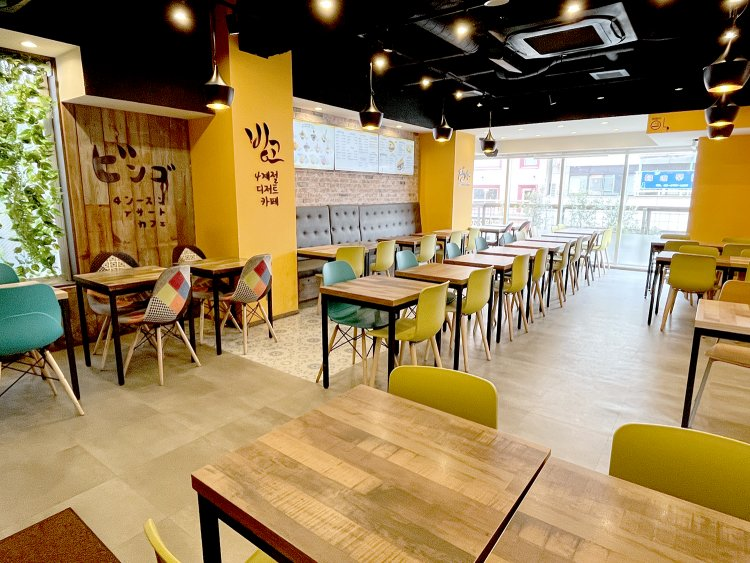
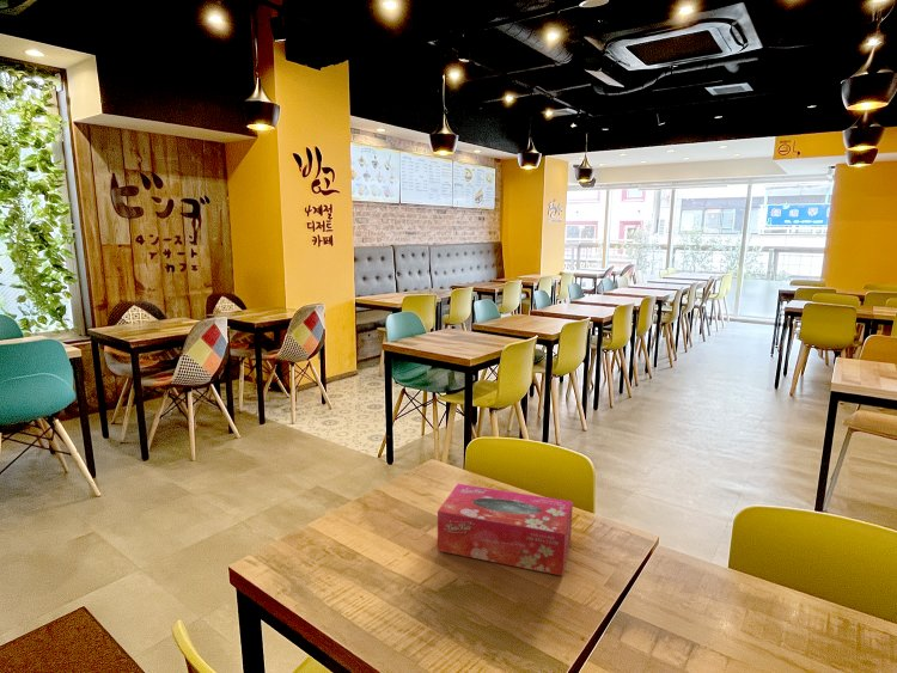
+ tissue box [437,483,574,577]
